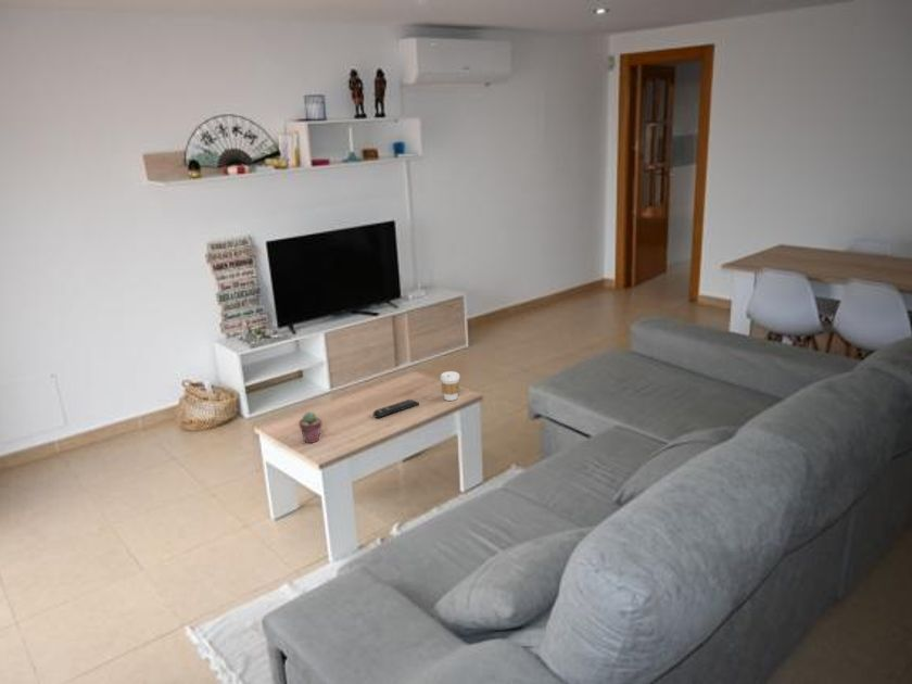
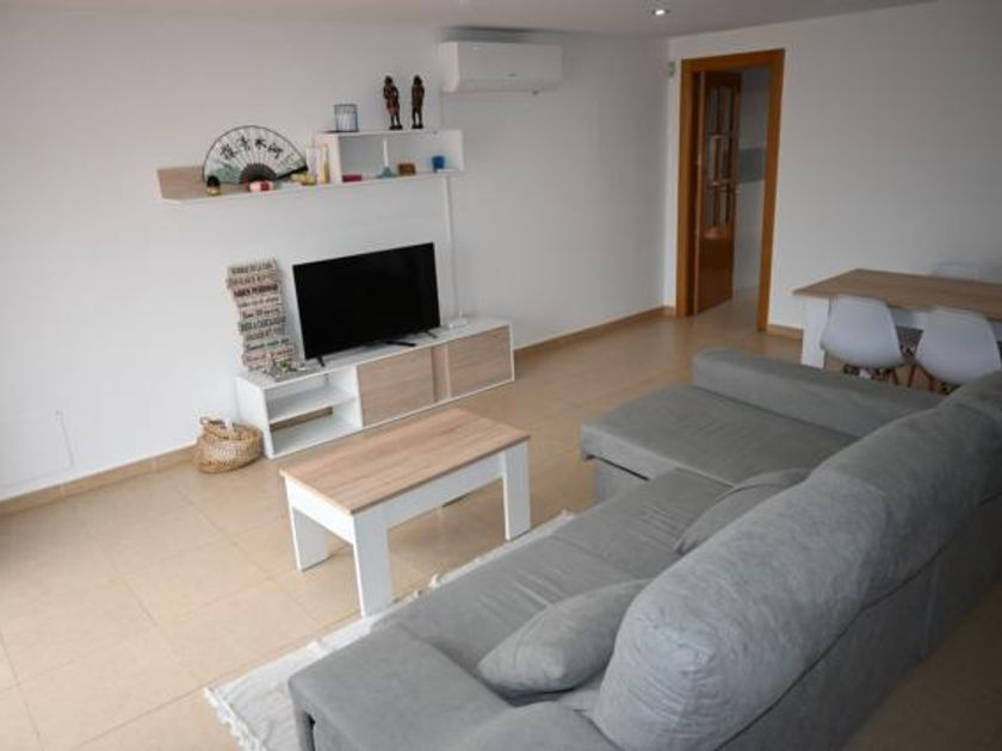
- potted succulent [297,410,322,444]
- remote control [372,398,420,419]
- coffee cup [440,370,460,402]
